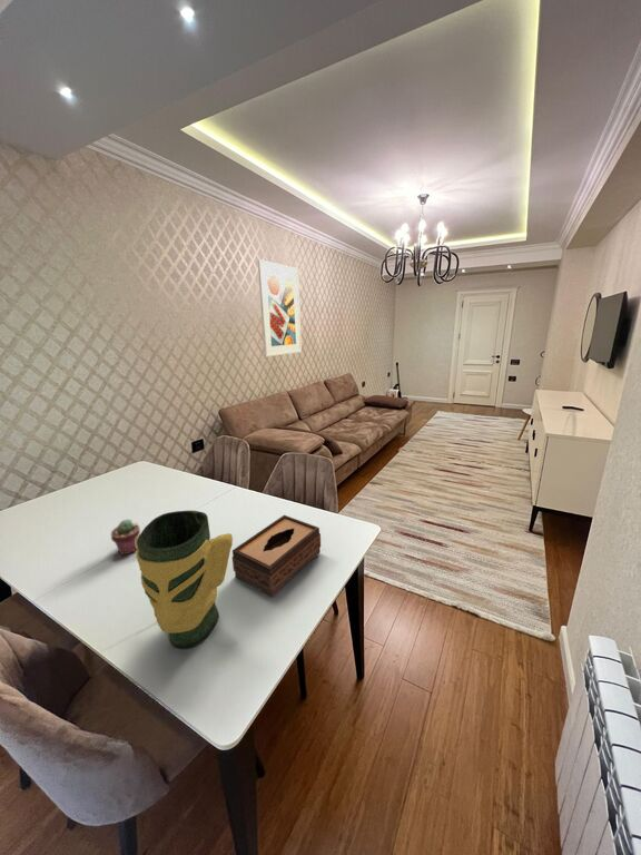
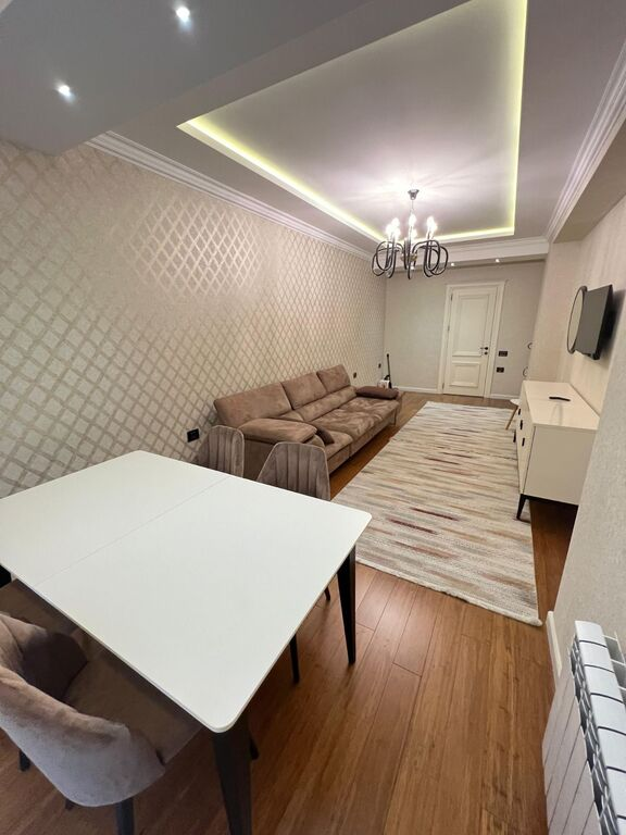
- vase [135,510,234,650]
- tissue box [231,514,322,598]
- potted succulent [110,519,141,556]
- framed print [257,258,303,357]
